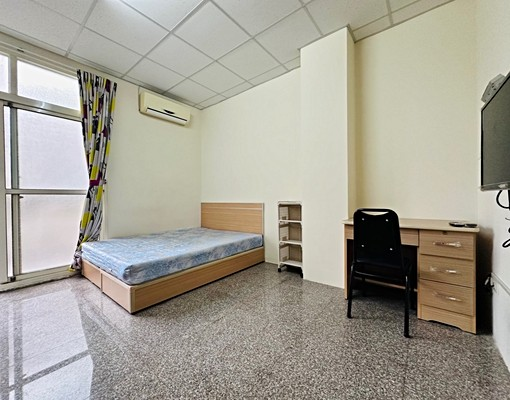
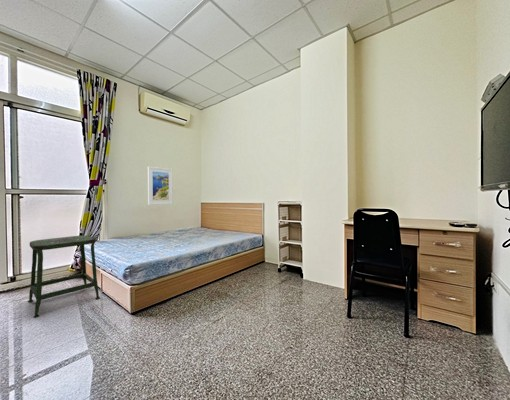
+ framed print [147,166,174,206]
+ stool [27,234,101,318]
